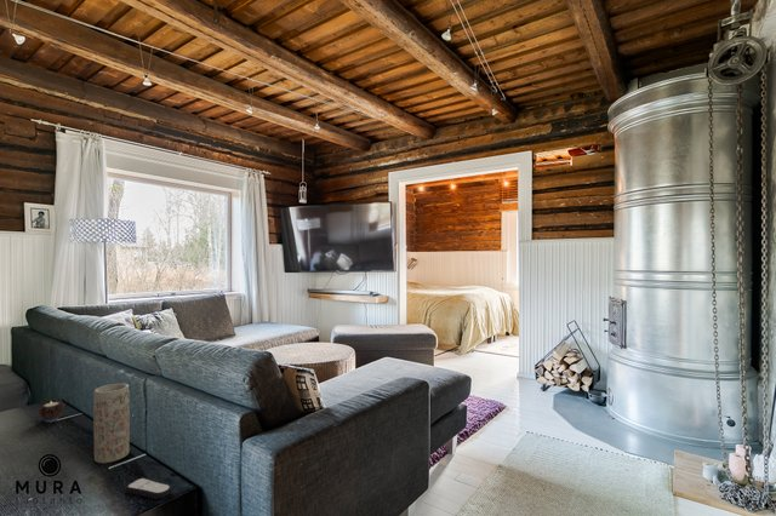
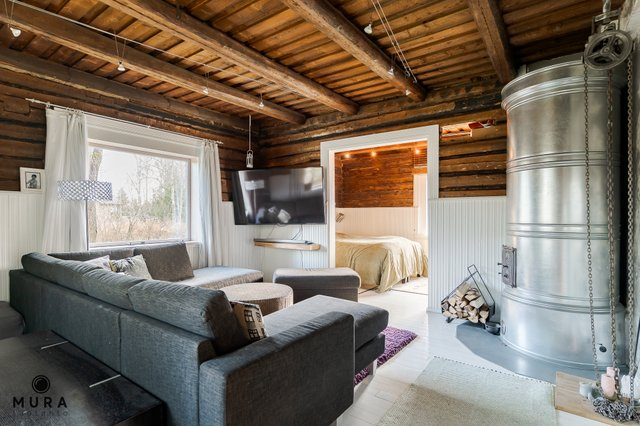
- candle [36,401,65,423]
- remote control [124,477,173,500]
- vase [92,383,131,464]
